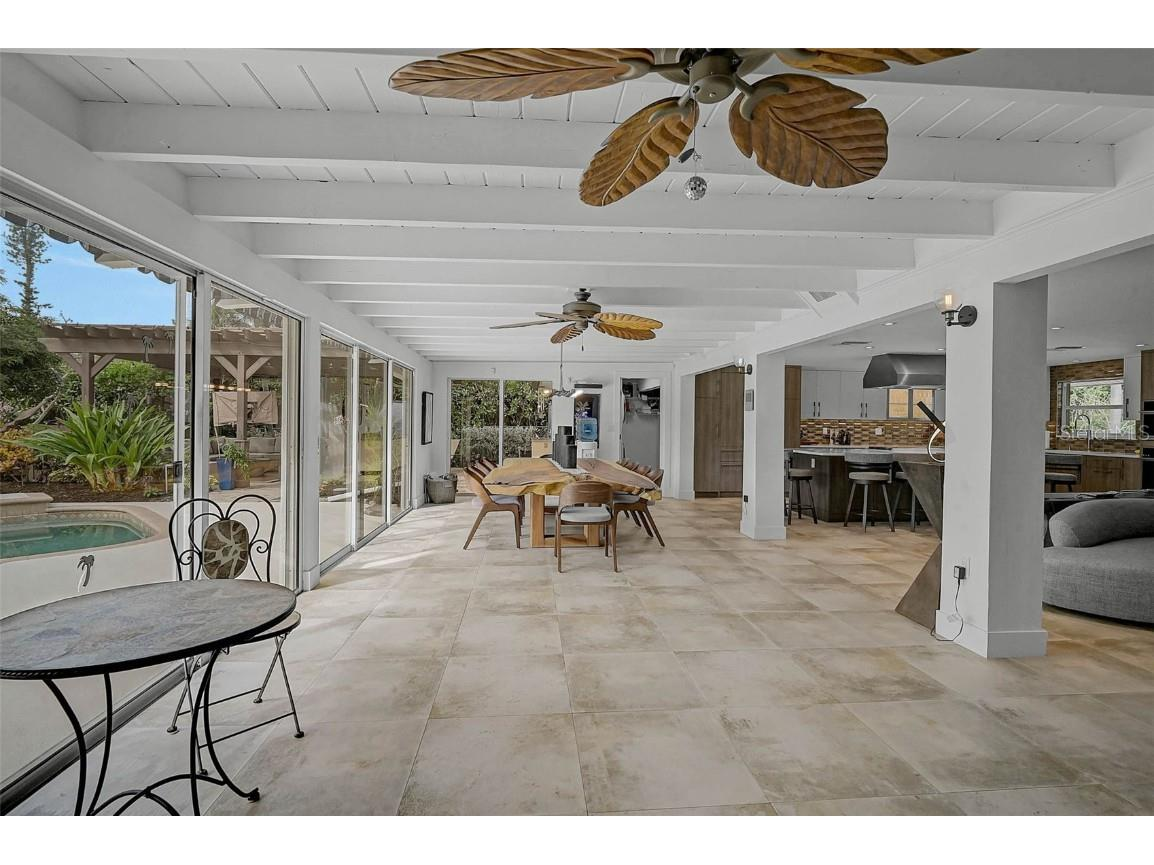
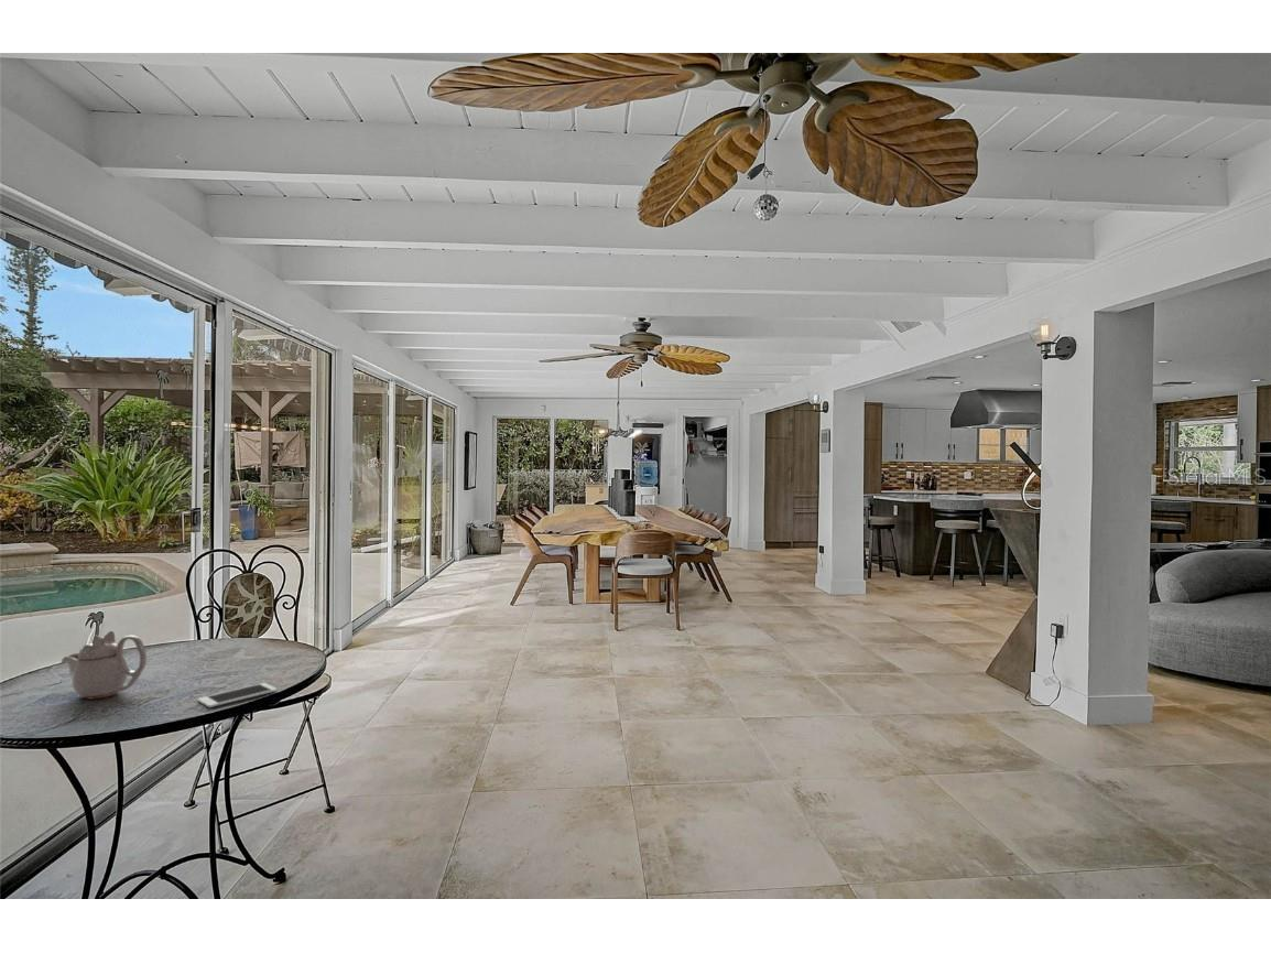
+ cell phone [196,682,279,708]
+ teapot [61,630,148,701]
